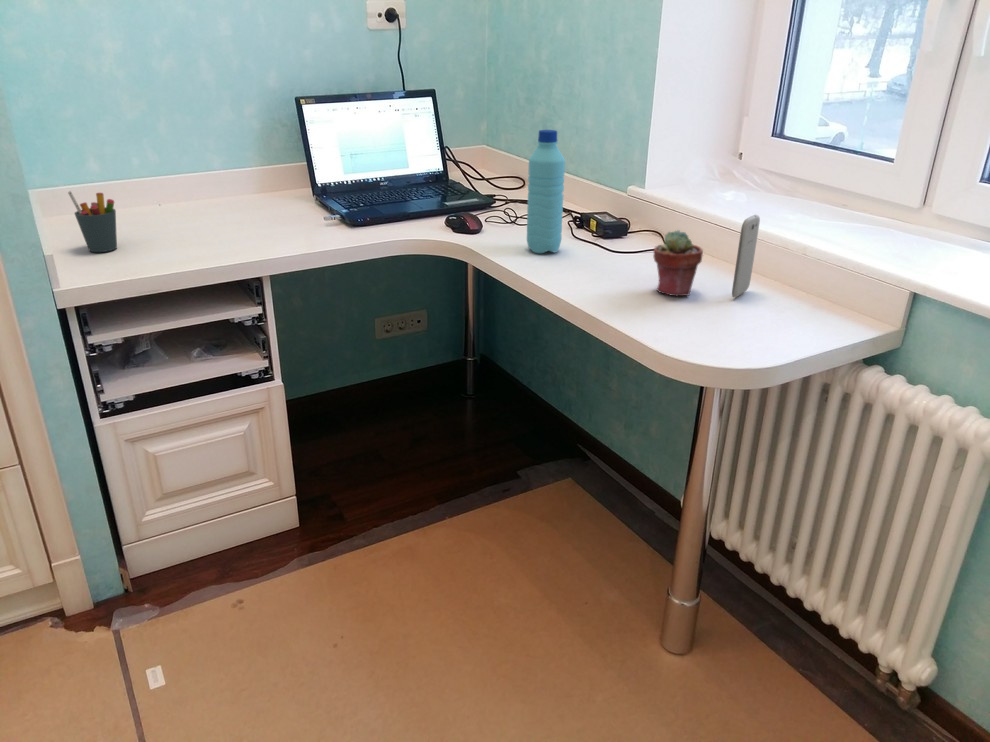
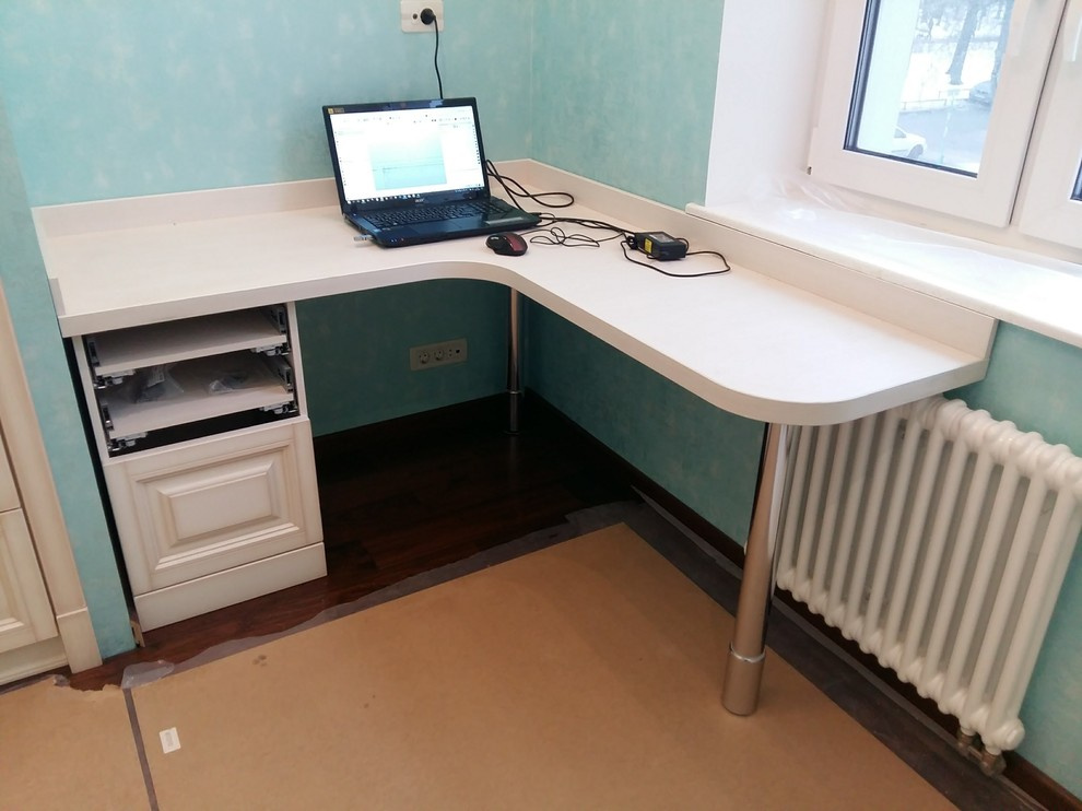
- water bottle [526,129,566,254]
- smartphone [731,214,761,298]
- pen holder [67,190,118,253]
- potted succulent [652,229,704,297]
